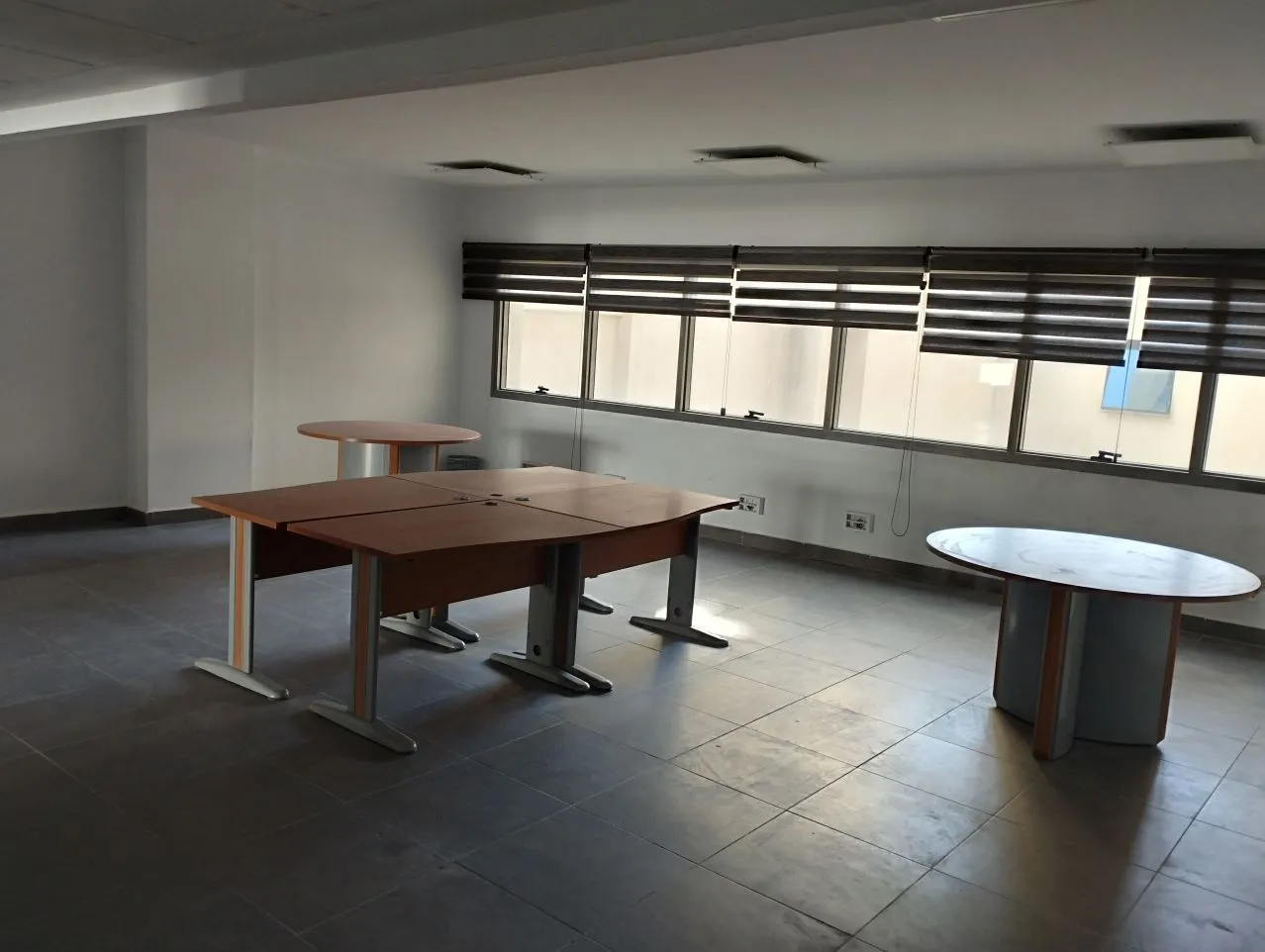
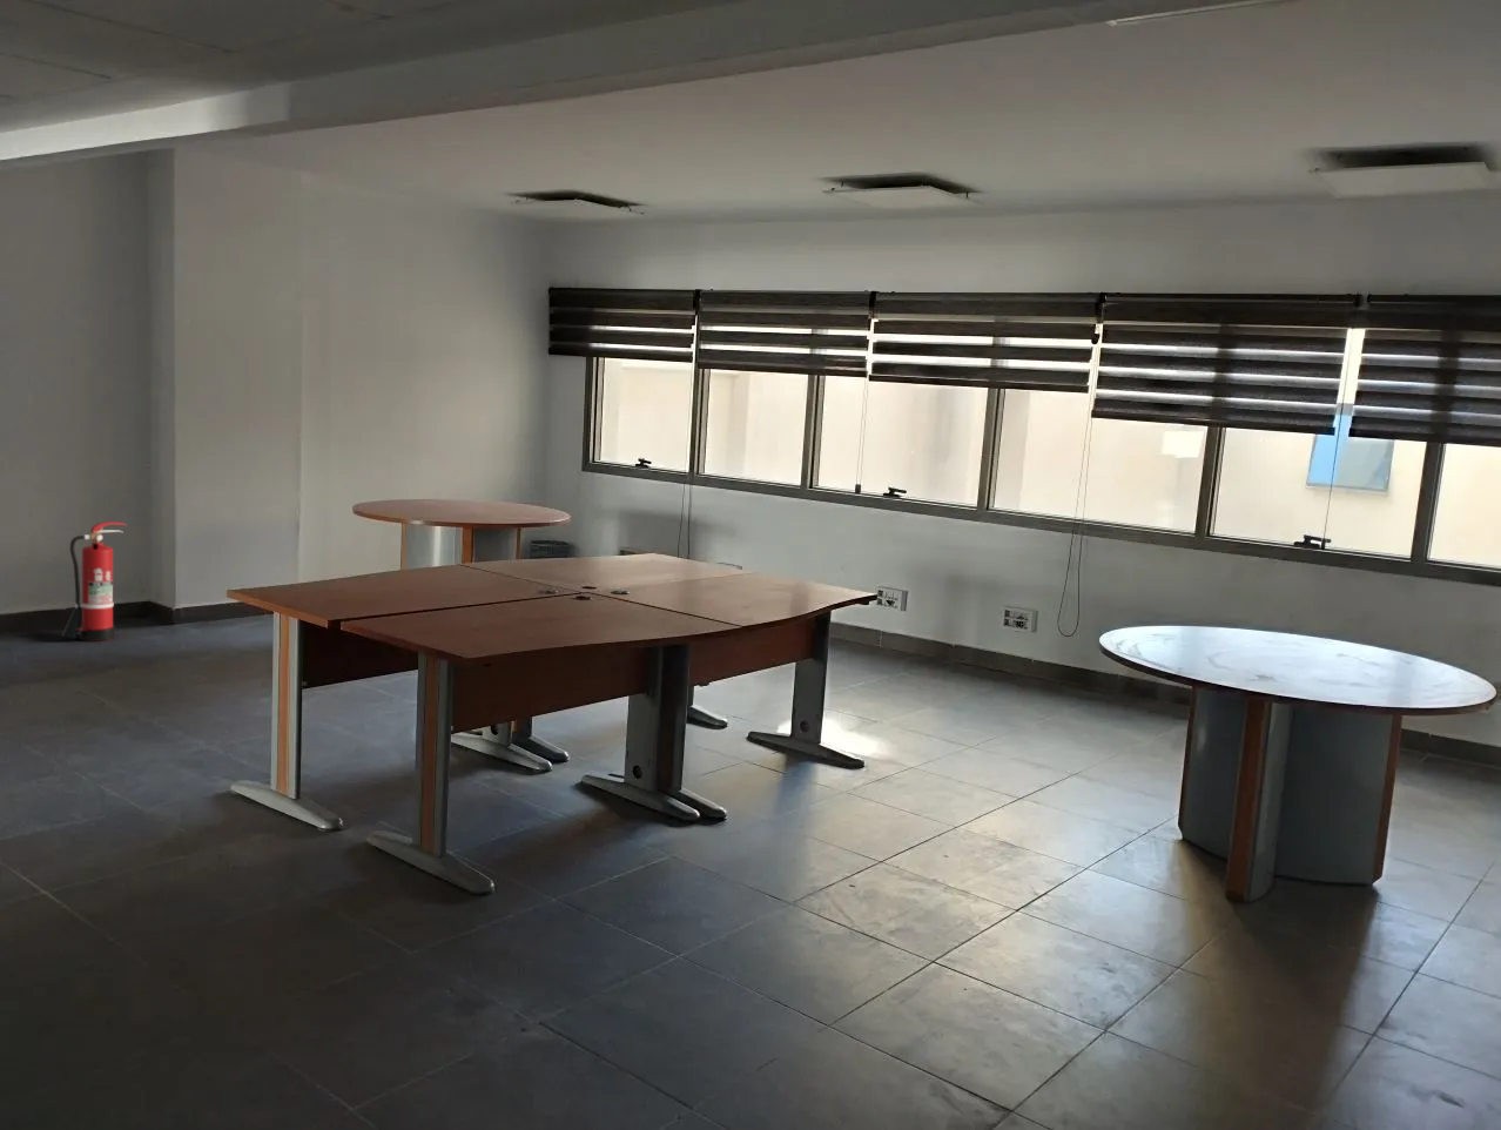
+ fire extinguisher [61,520,128,642]
